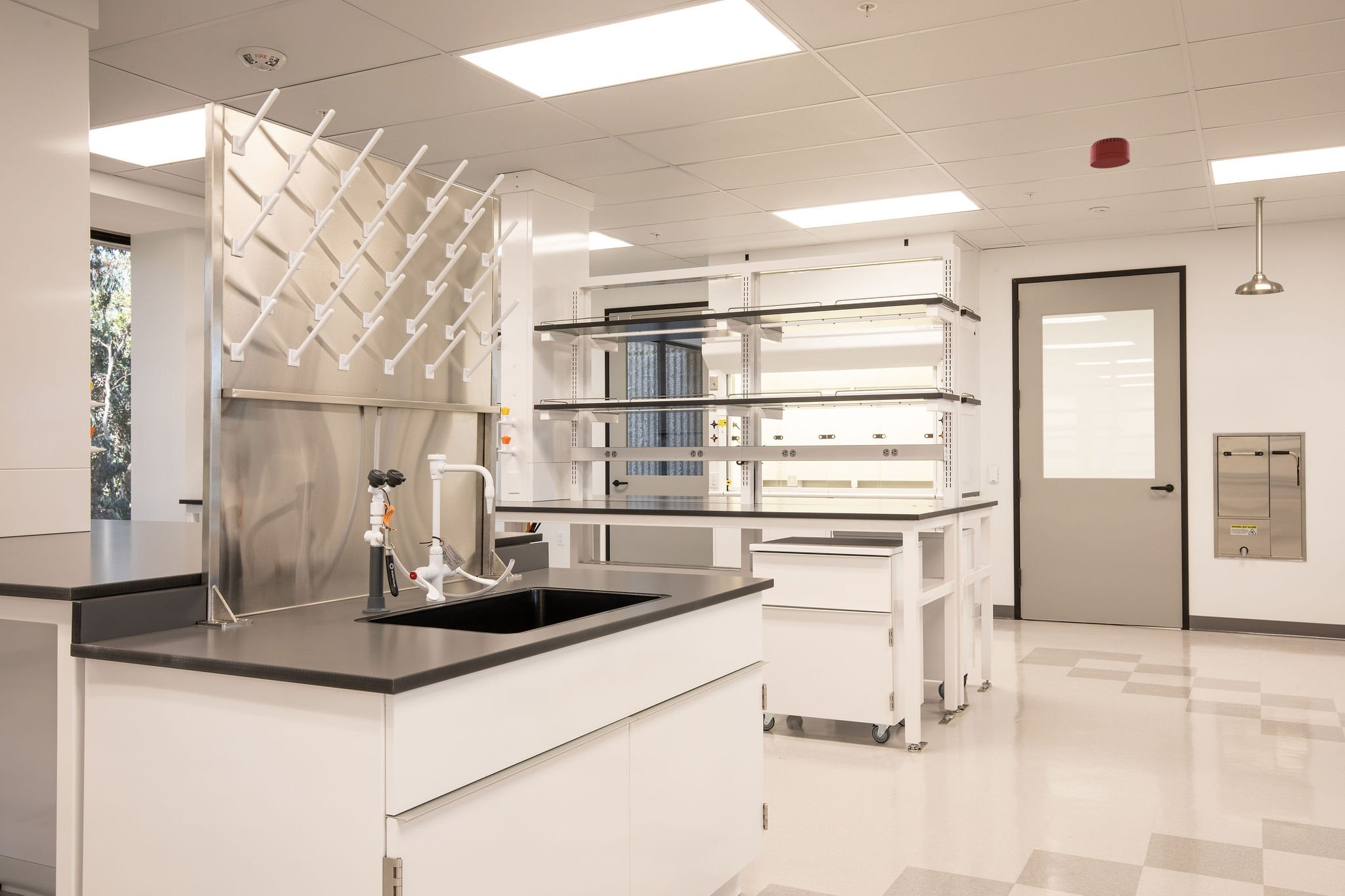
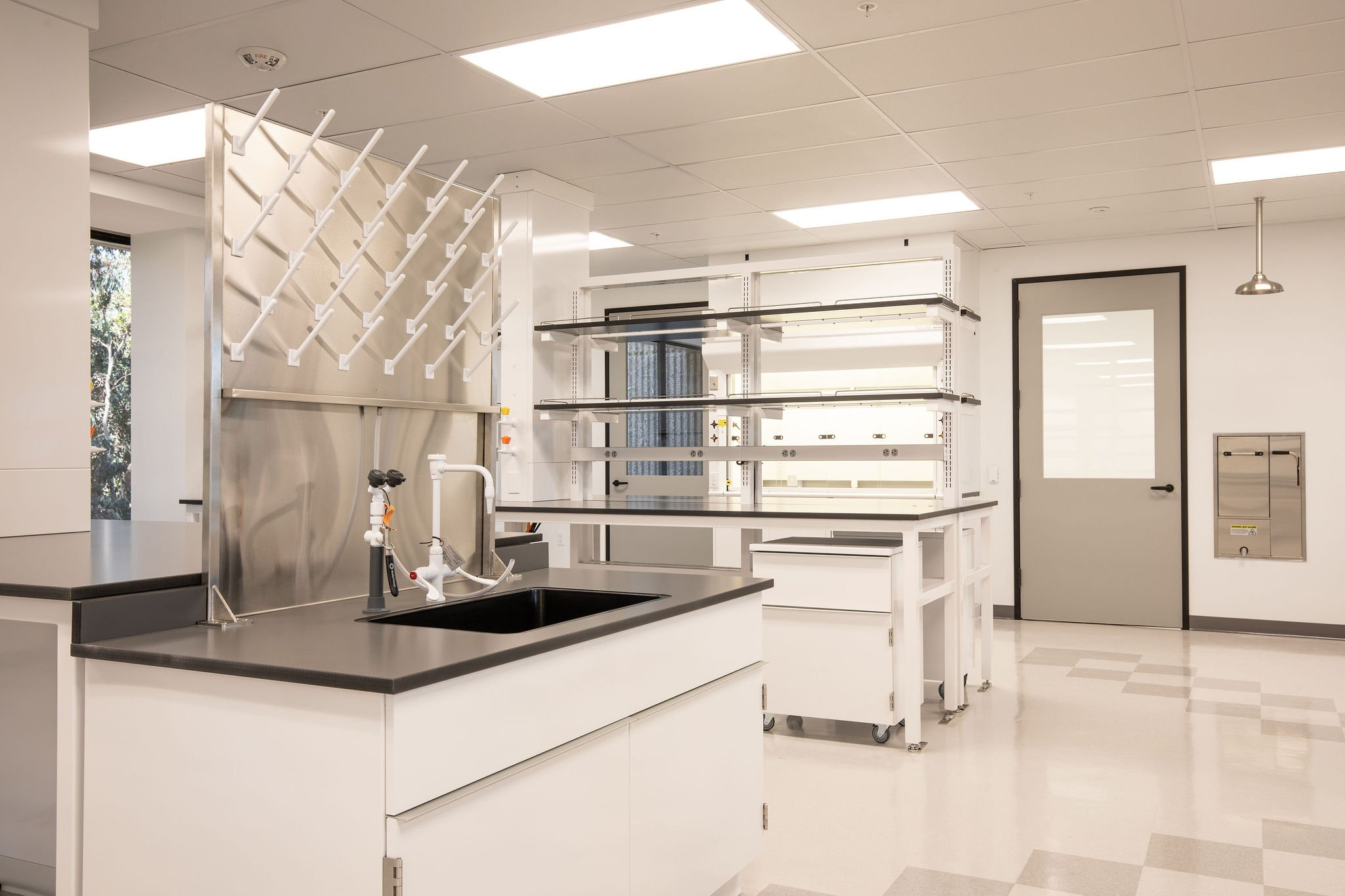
- smoke detector [1089,137,1131,169]
